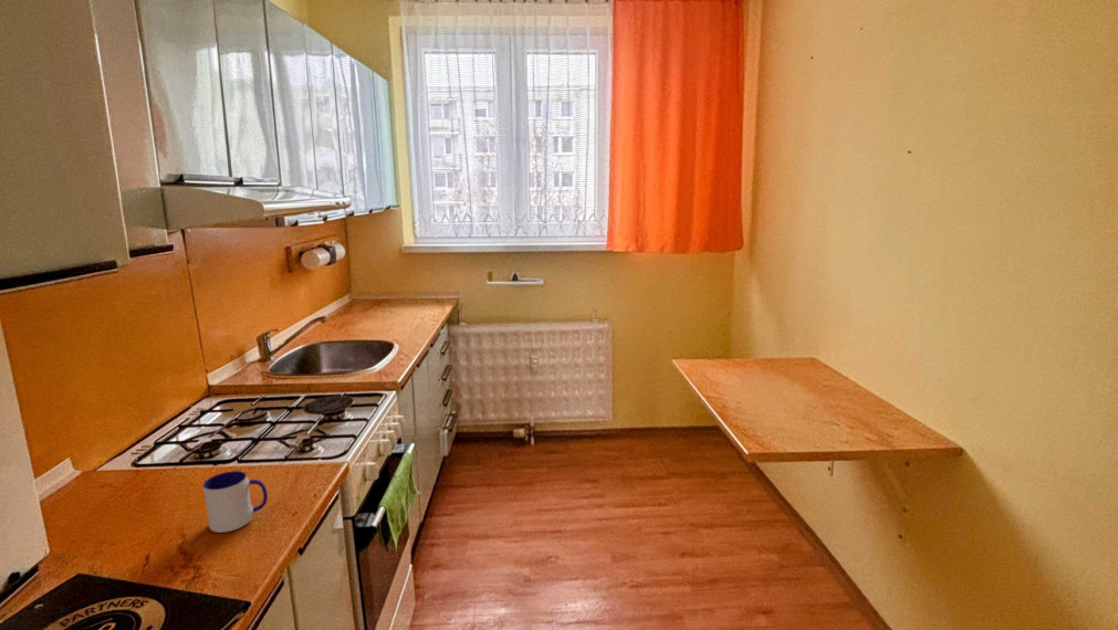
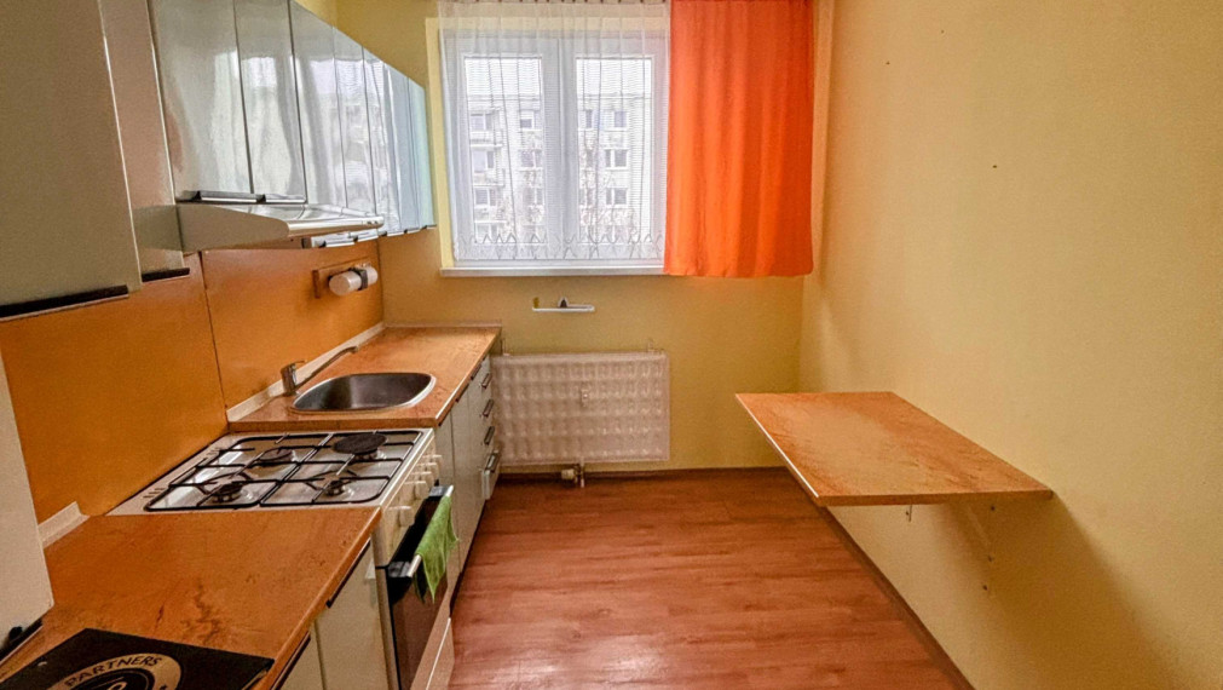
- mug [202,470,269,534]
